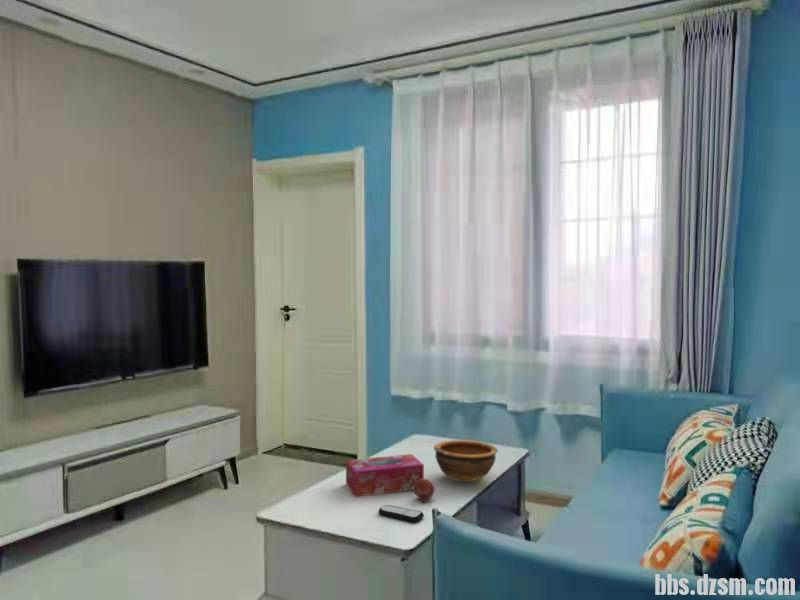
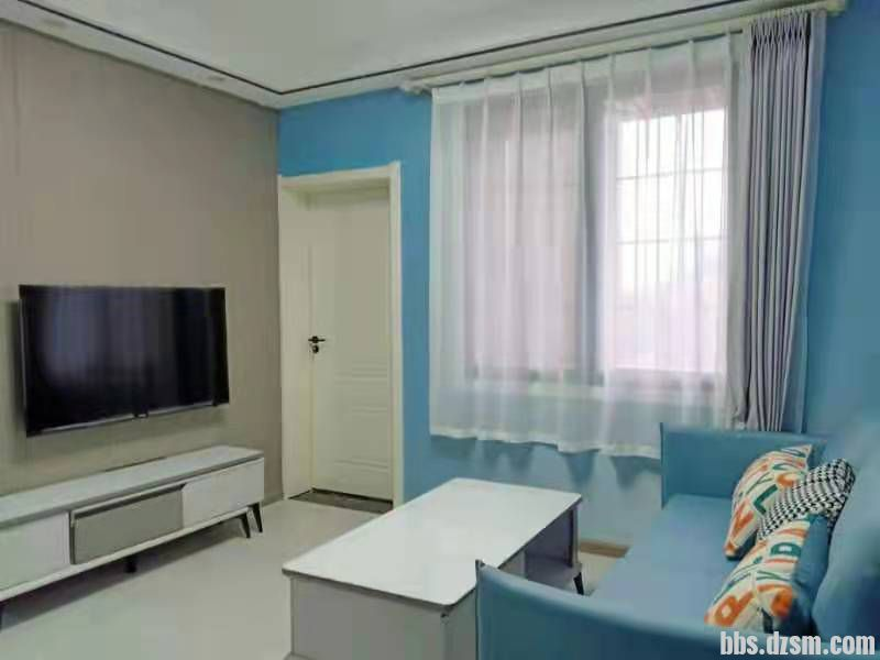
- remote control [378,504,425,524]
- tissue box [345,453,425,498]
- bowl [433,439,499,483]
- fruit [413,478,435,504]
